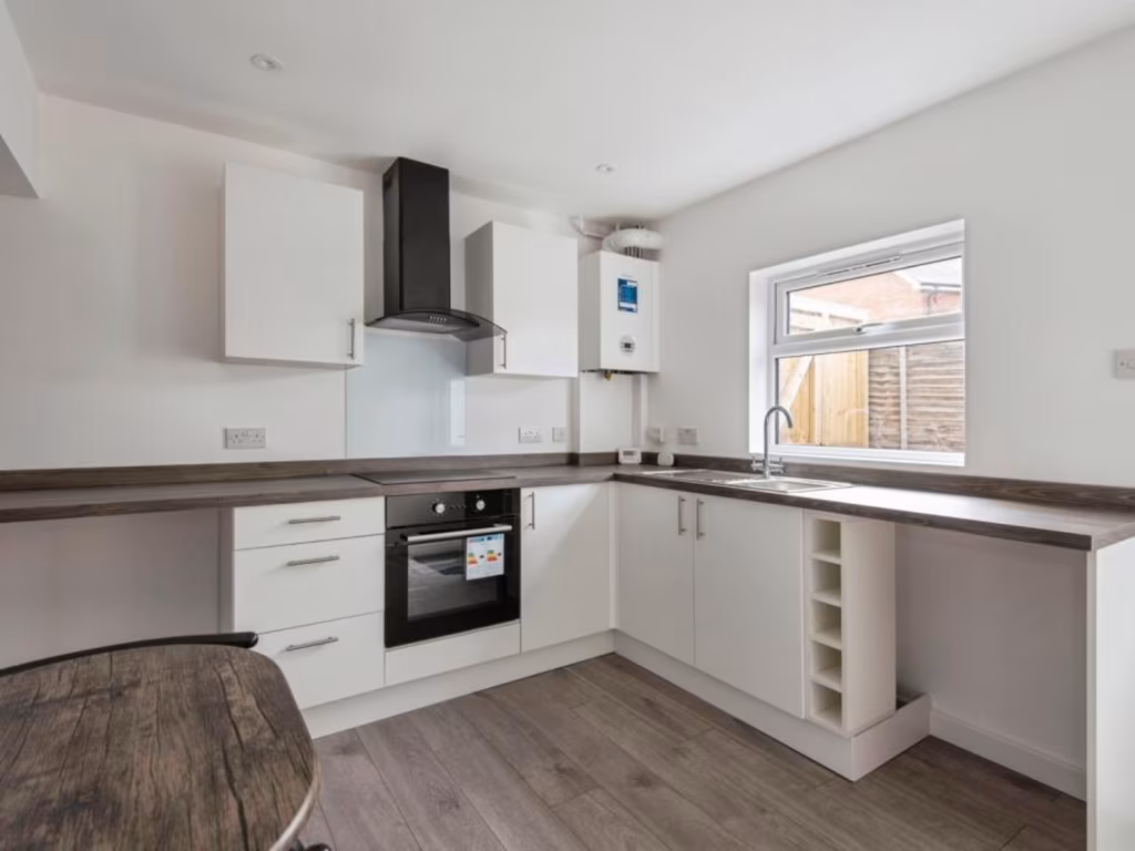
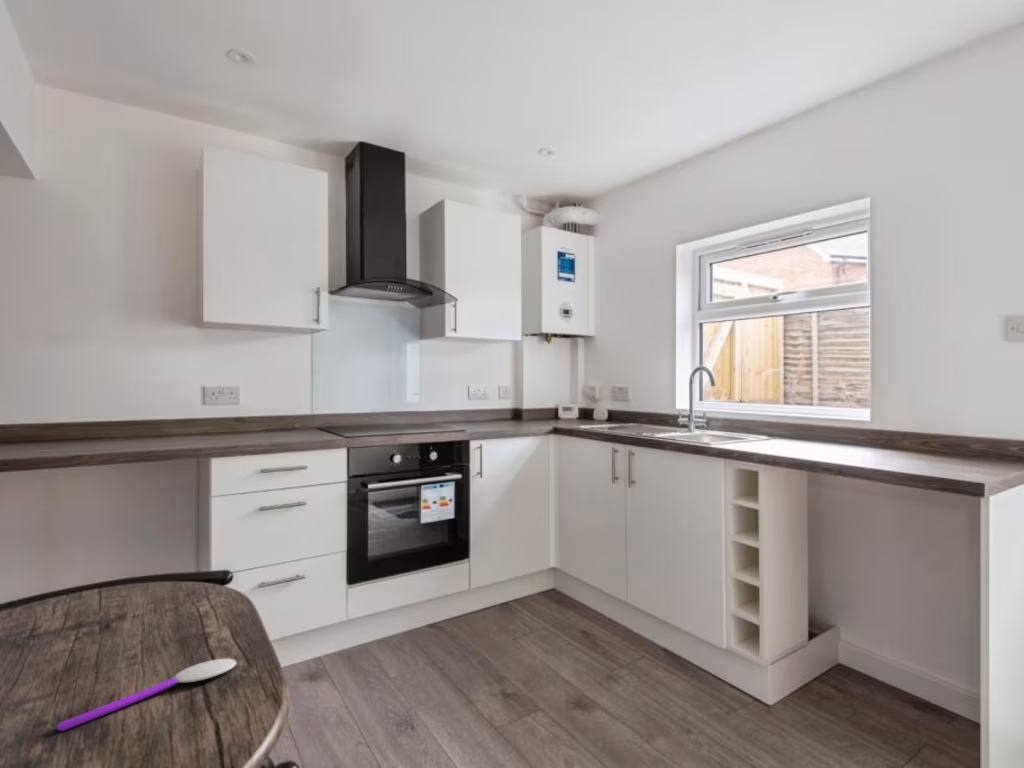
+ spoon [56,658,238,732]
